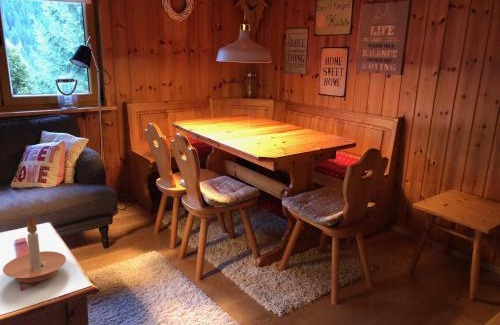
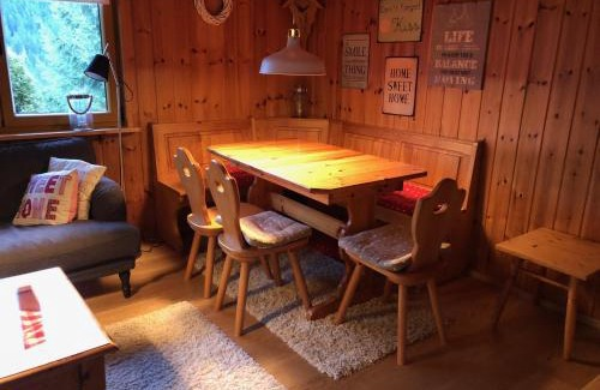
- candle holder [2,216,67,284]
